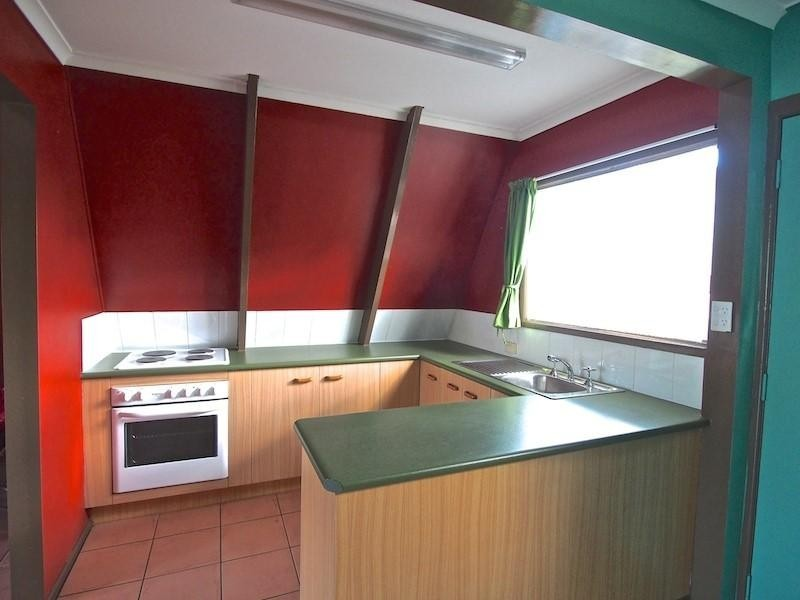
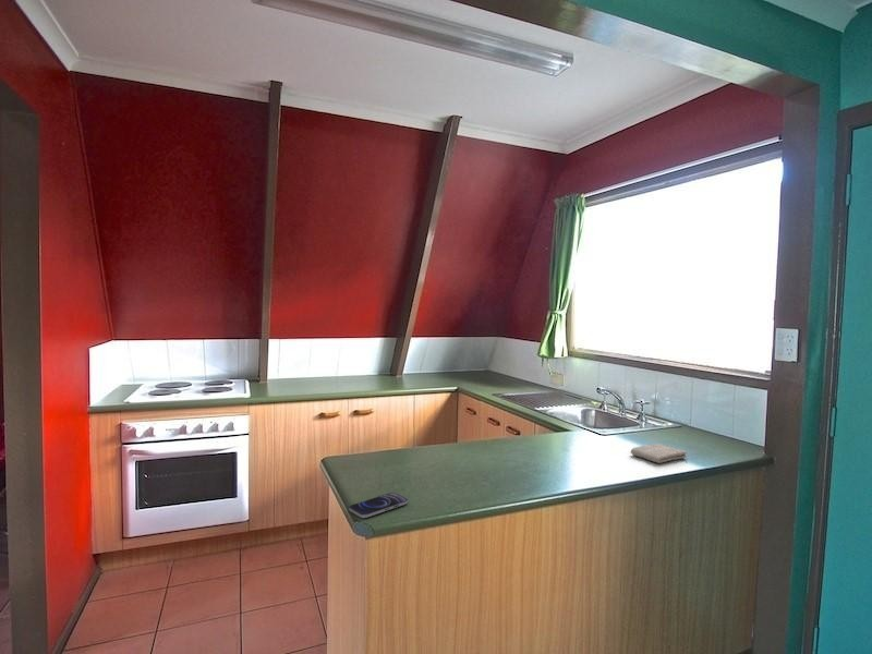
+ washcloth [630,443,688,464]
+ smartphone [348,492,409,519]
